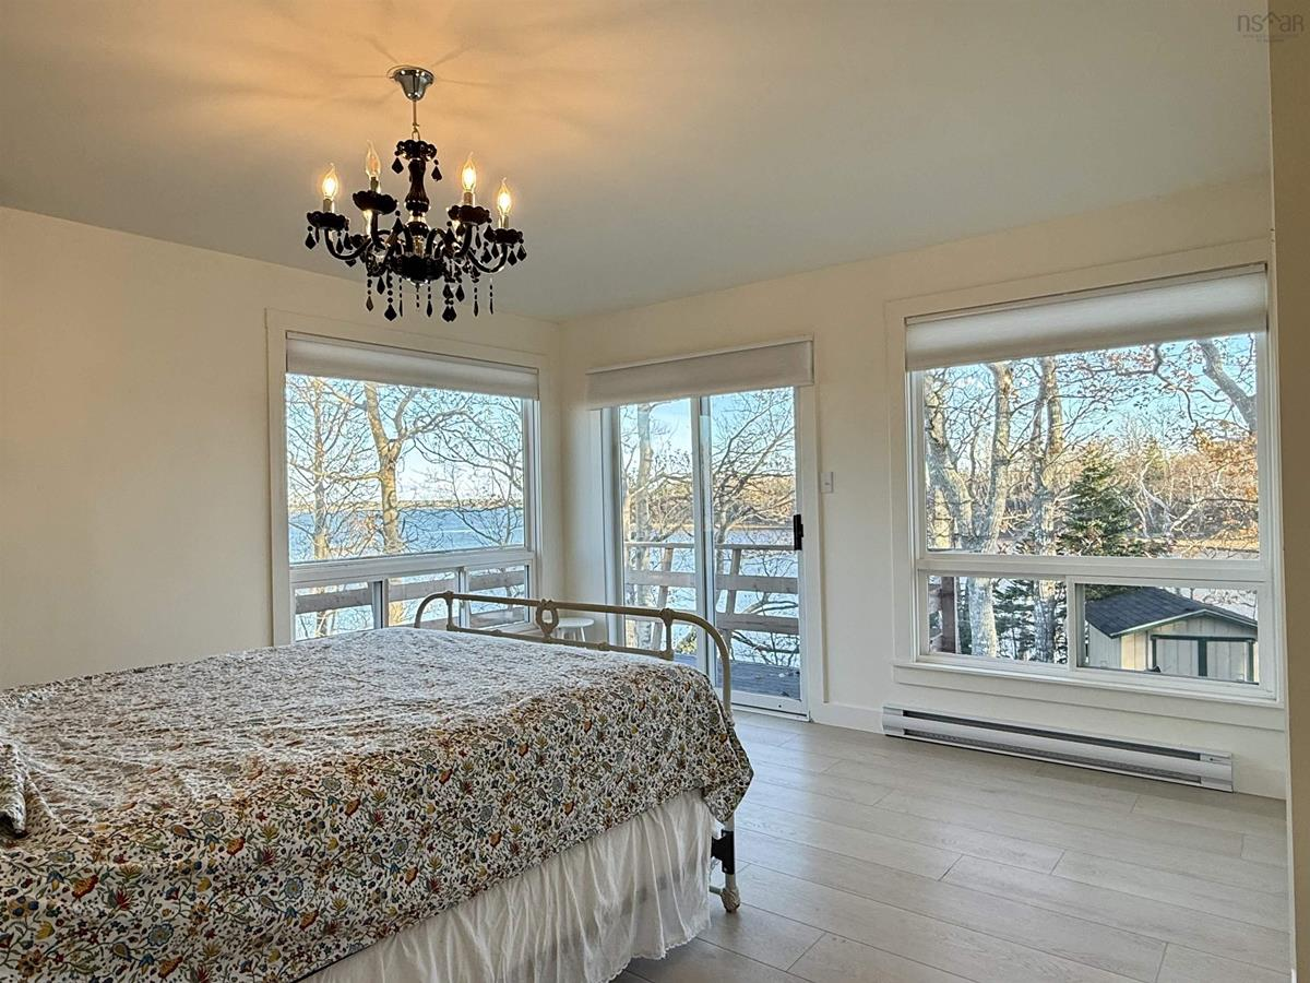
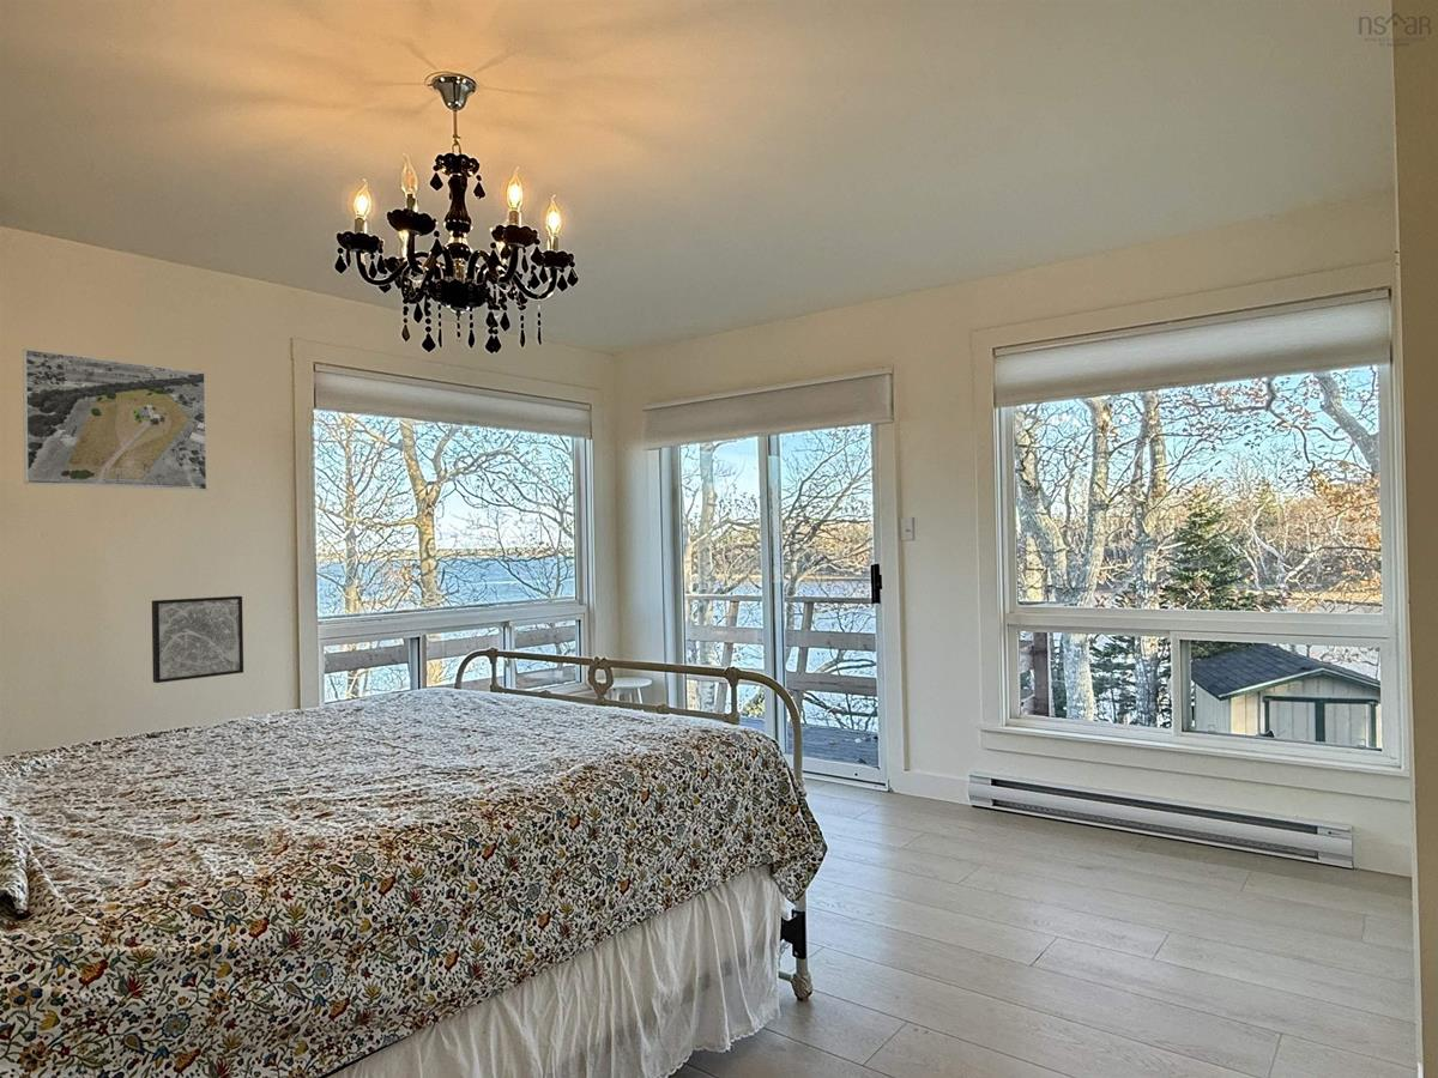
+ wall art [151,595,244,684]
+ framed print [22,347,209,492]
